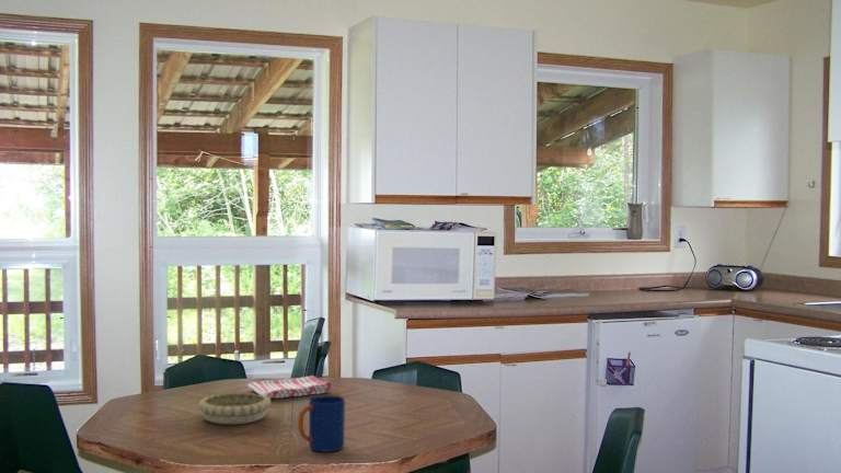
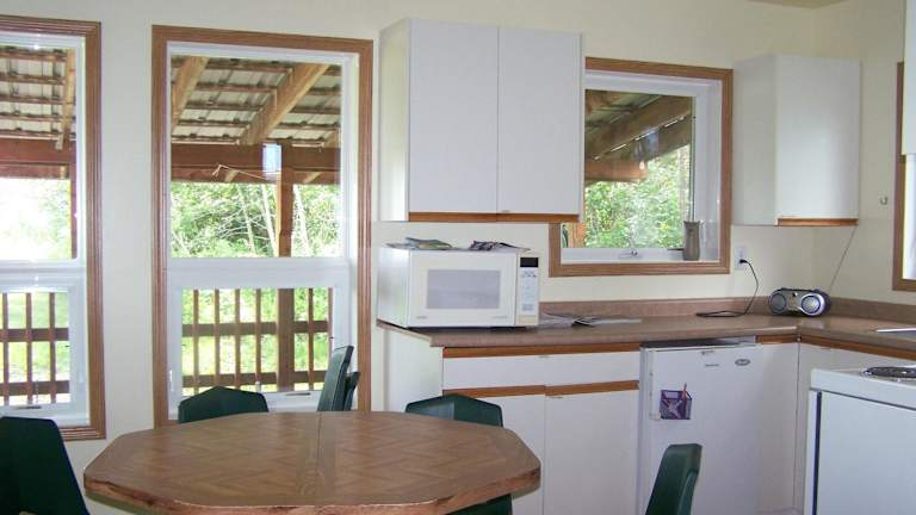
- dish towel [246,374,333,400]
- decorative bowl [197,392,273,425]
- mug [297,394,346,453]
